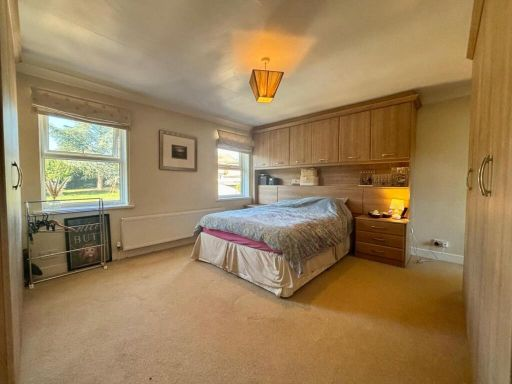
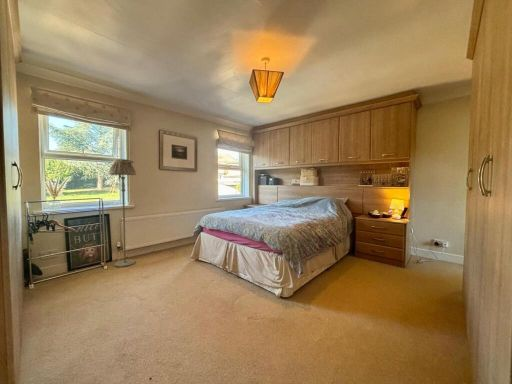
+ floor lamp [108,158,137,268]
